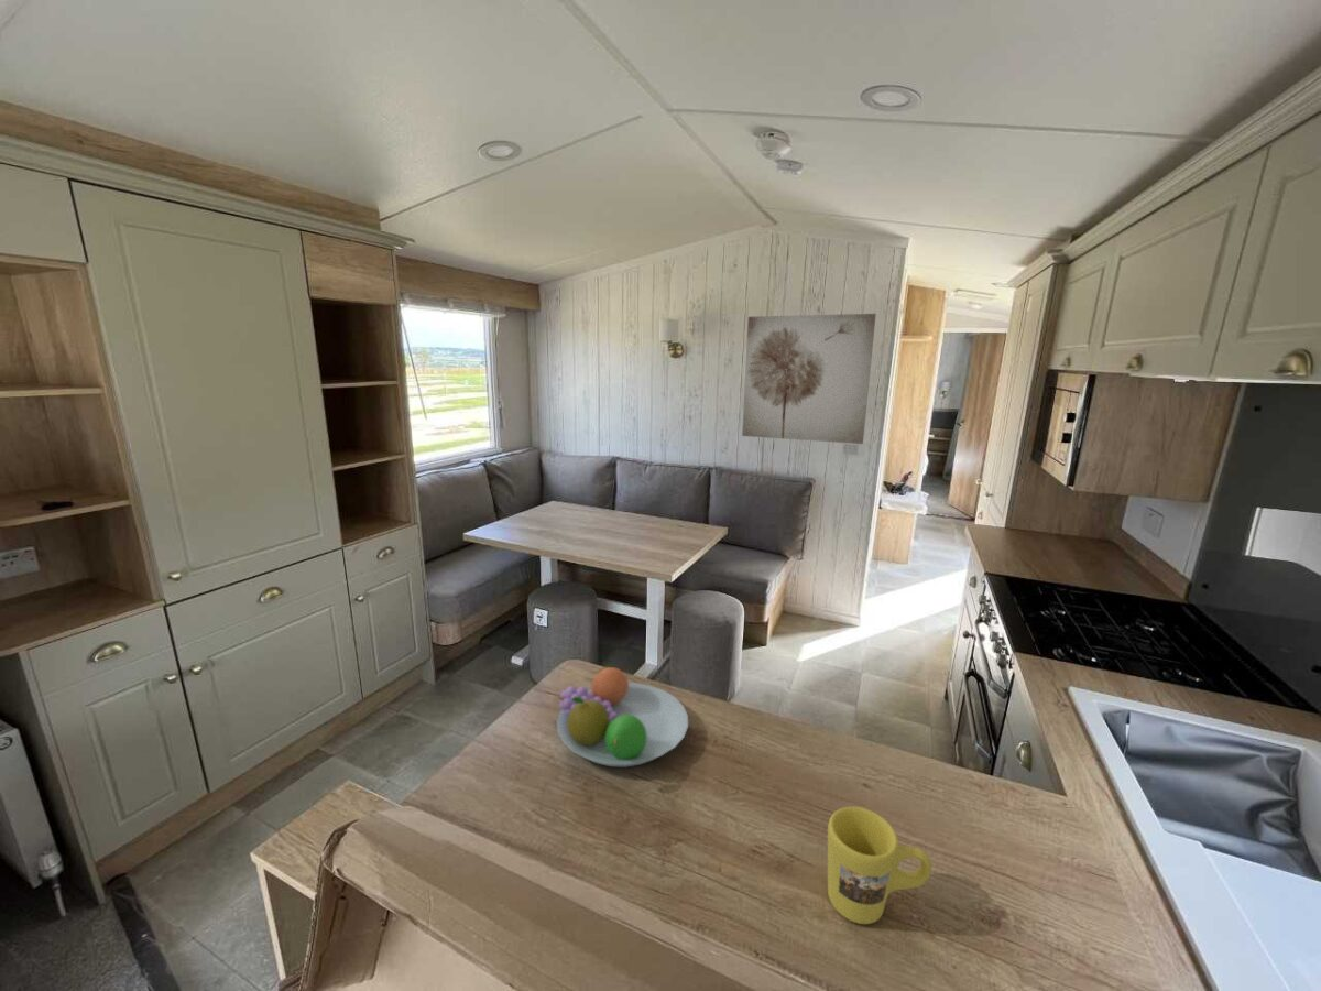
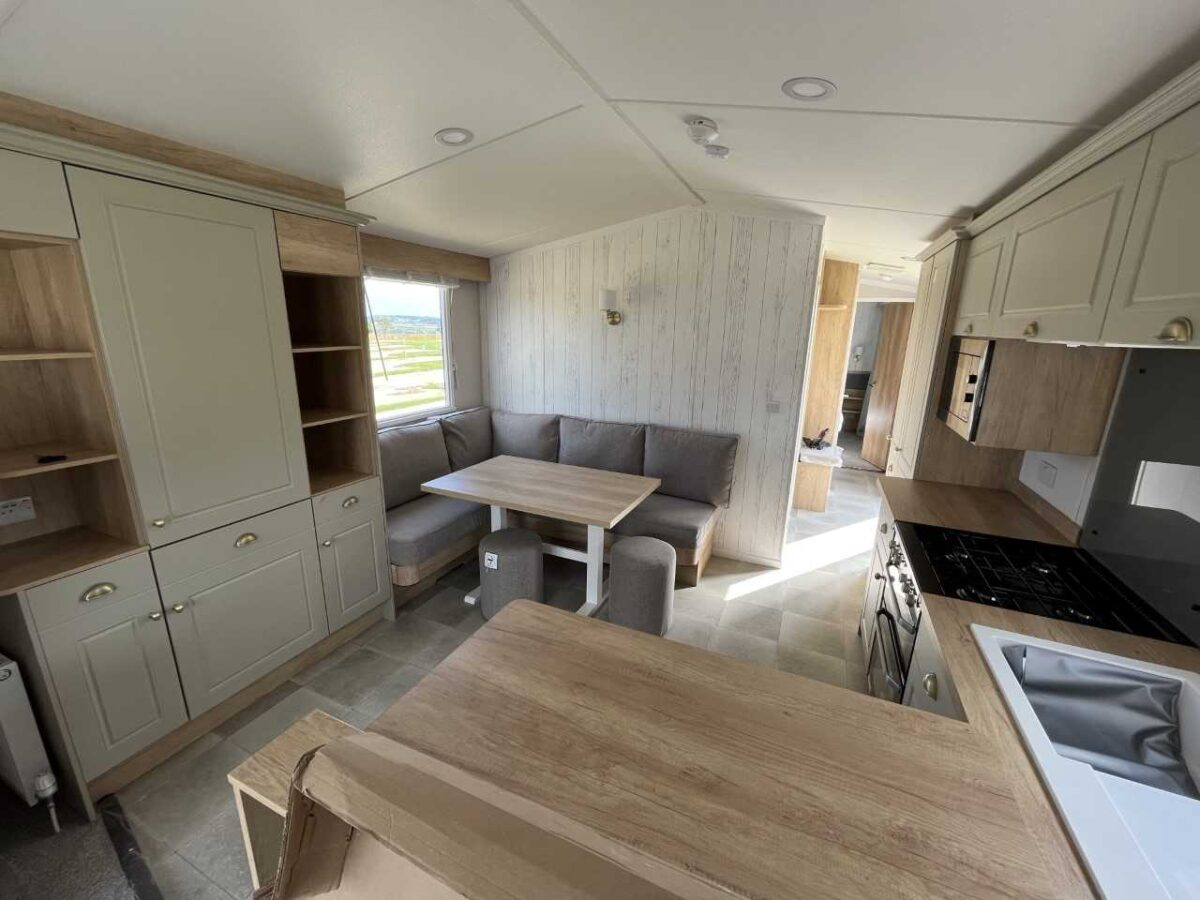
- wall art [741,313,877,445]
- fruit bowl [556,663,689,767]
- mug [827,806,932,925]
